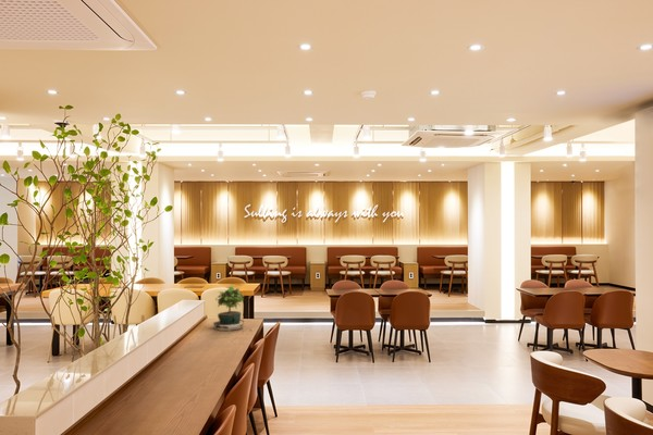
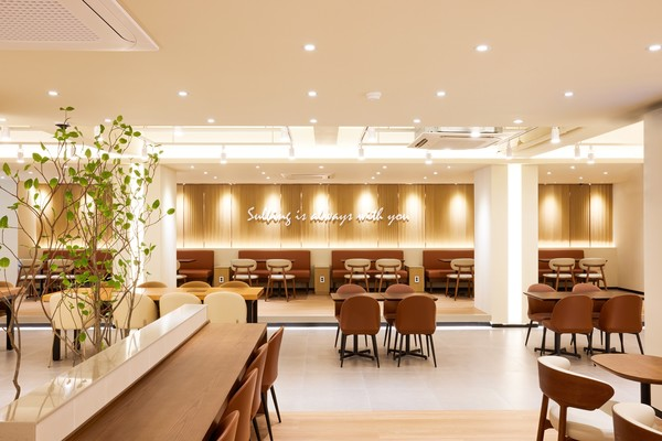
- potted plant [212,284,251,332]
